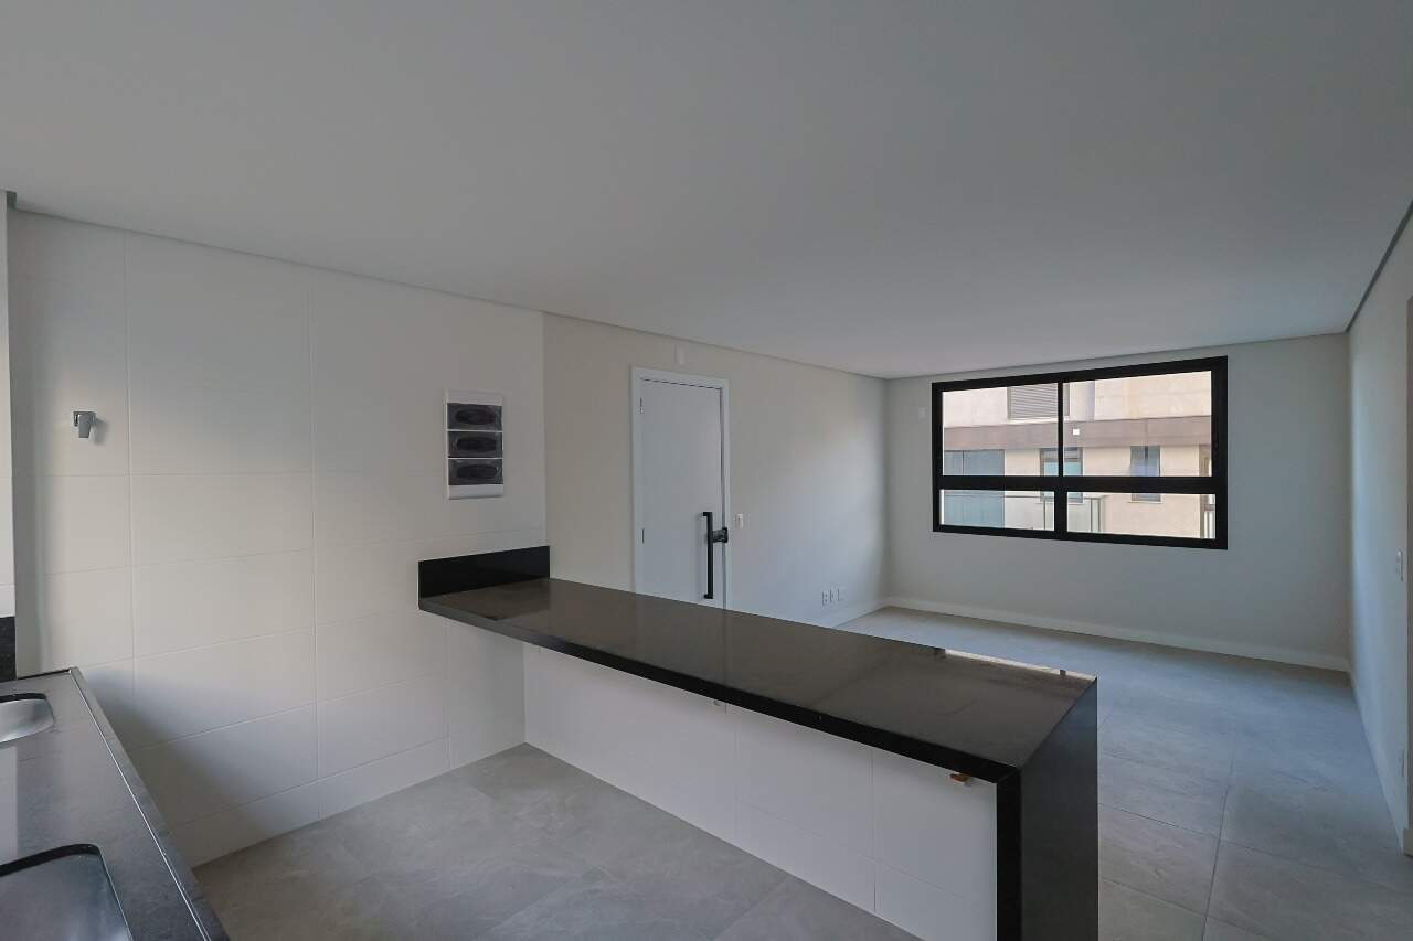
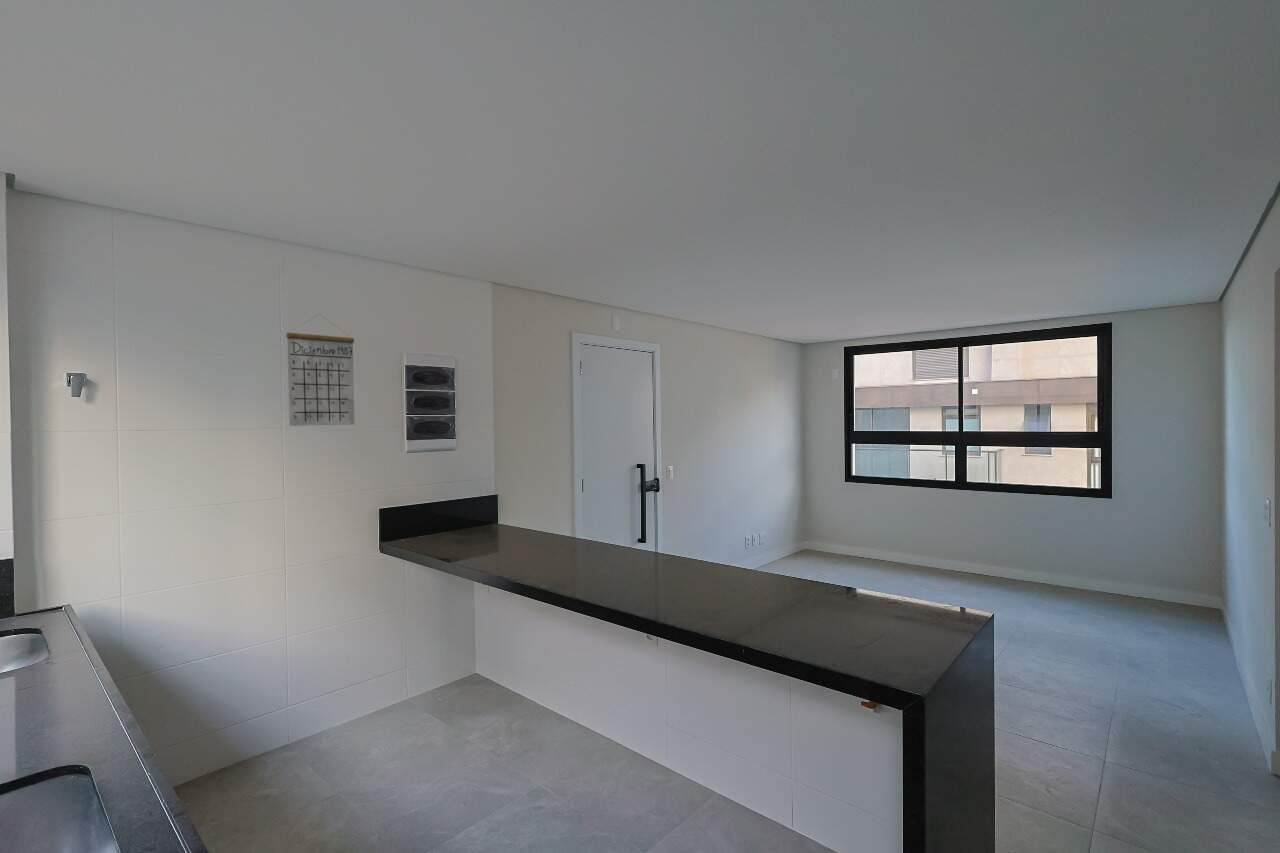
+ calendar [285,313,355,427]
